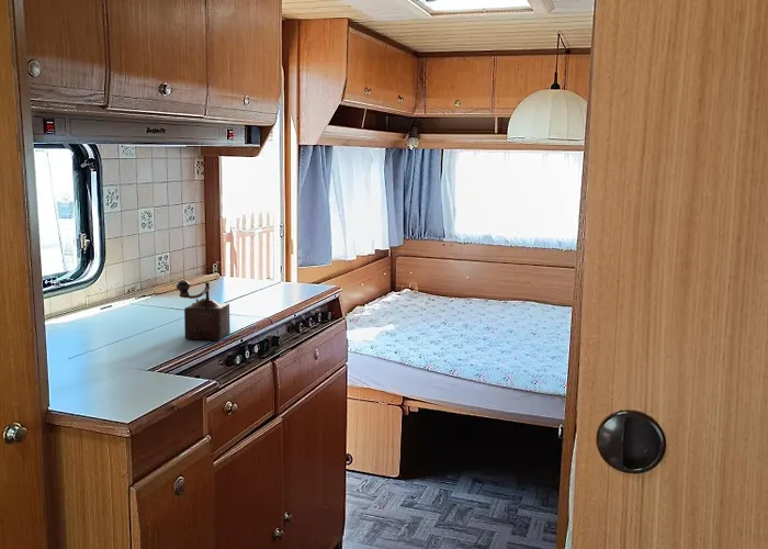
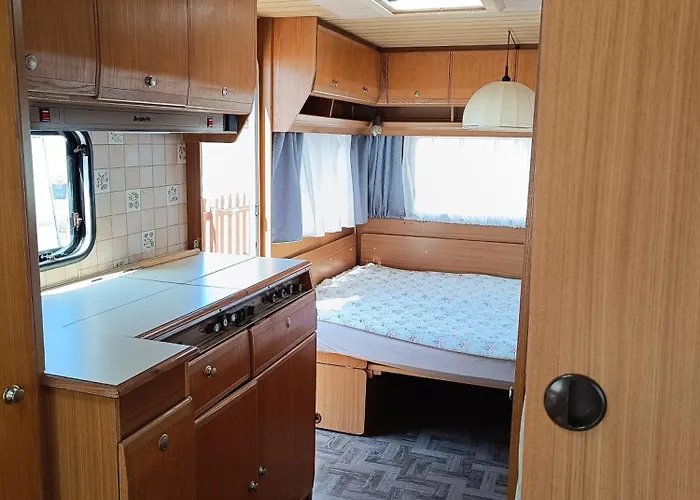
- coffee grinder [176,280,231,341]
